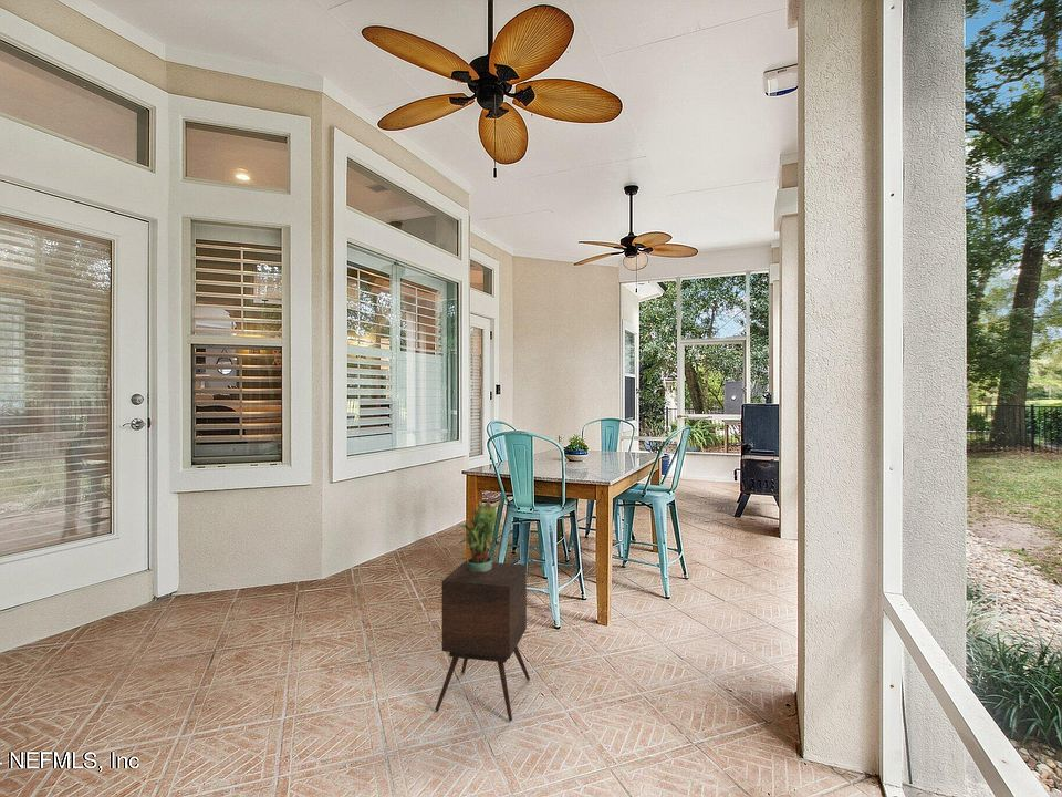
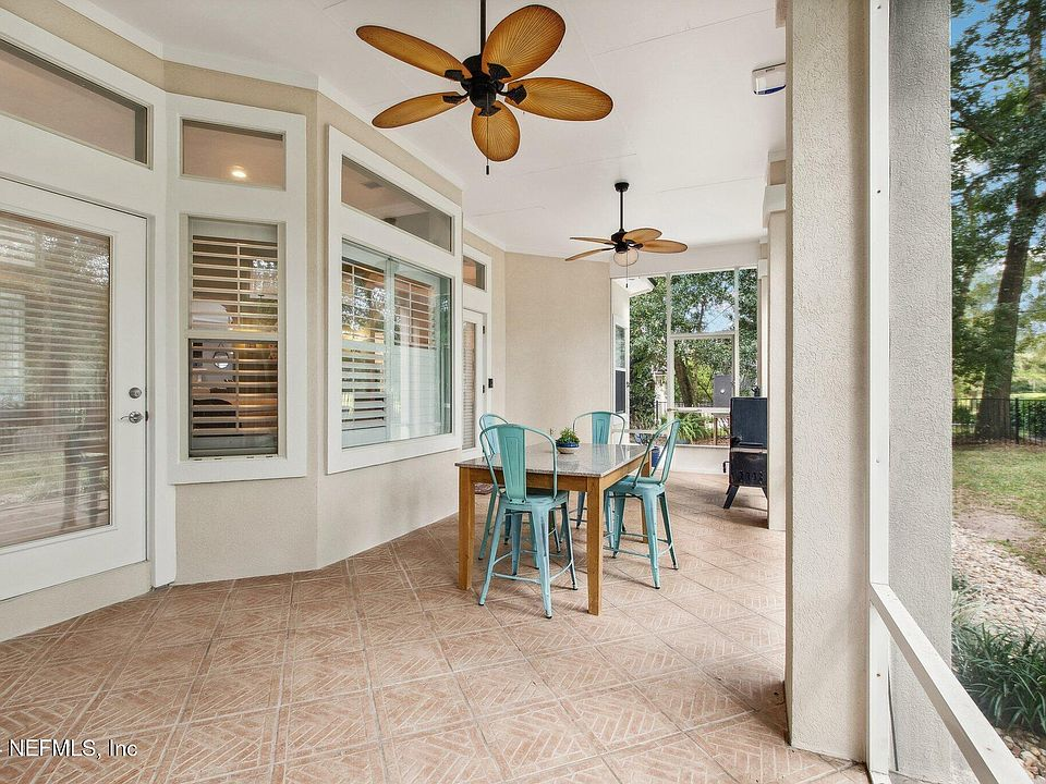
- side table [435,559,531,723]
- potted plant [457,498,502,571]
